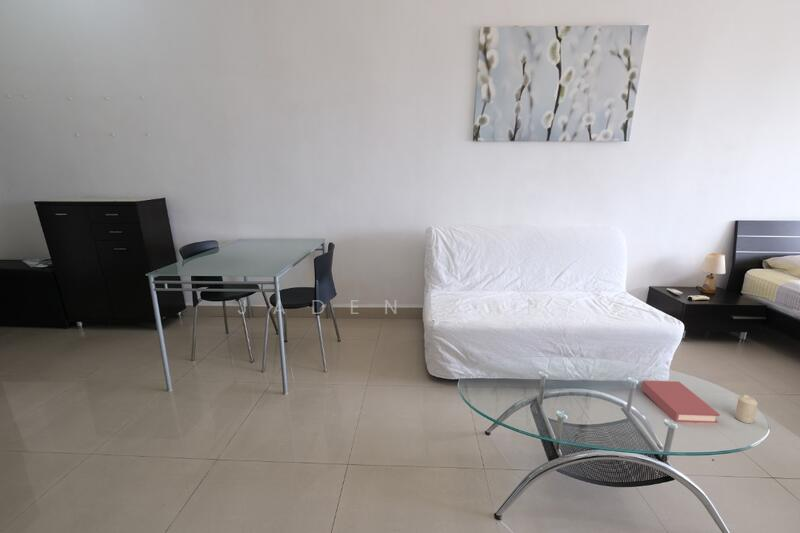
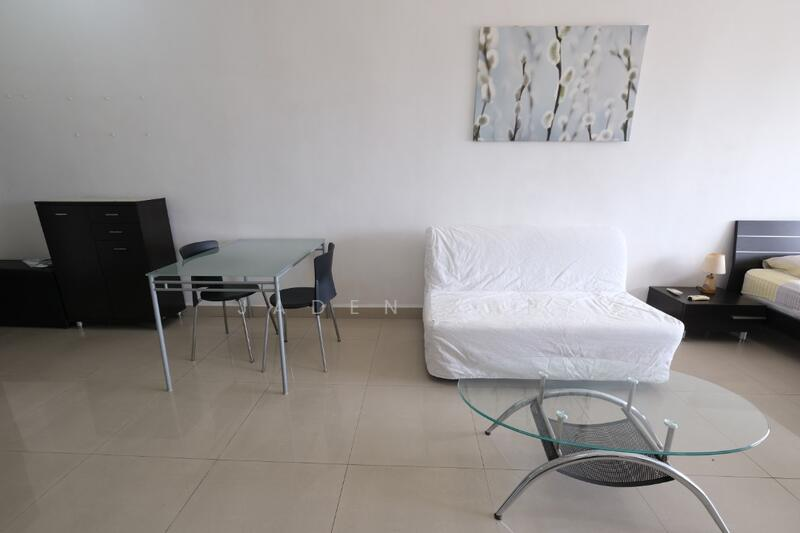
- candle [734,394,759,424]
- book [641,380,721,424]
